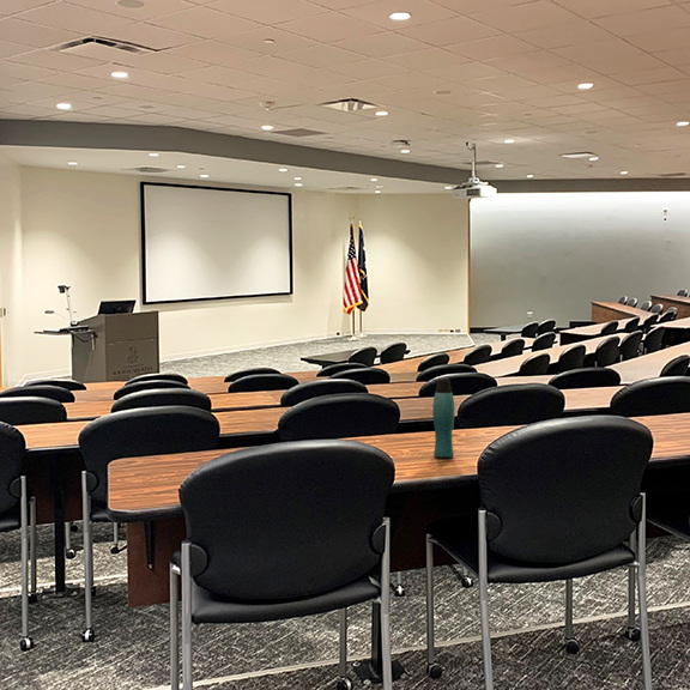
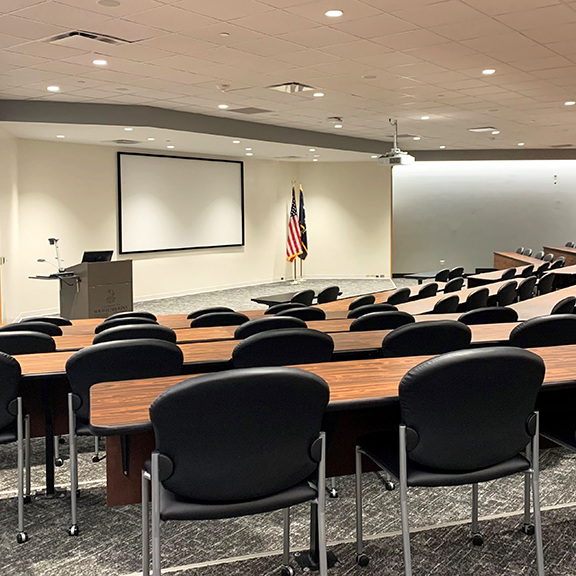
- bottle [431,377,455,459]
